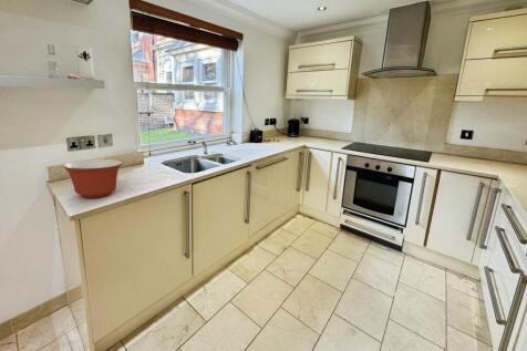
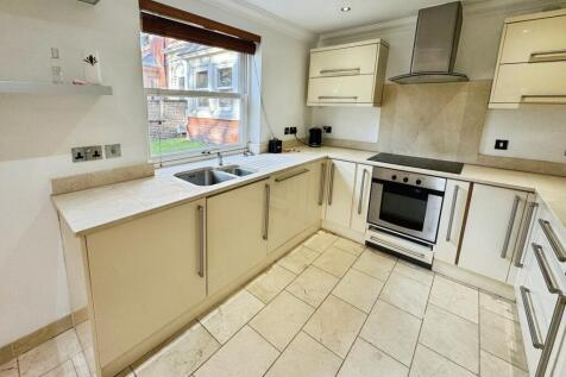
- mixing bowl [61,158,123,199]
